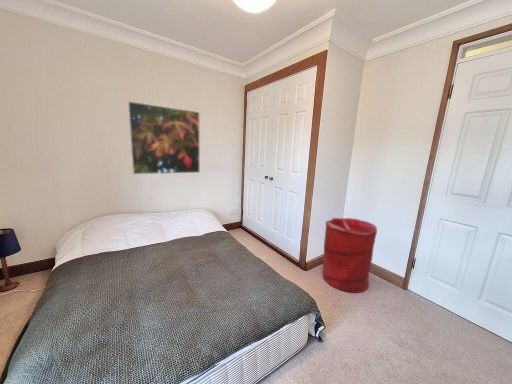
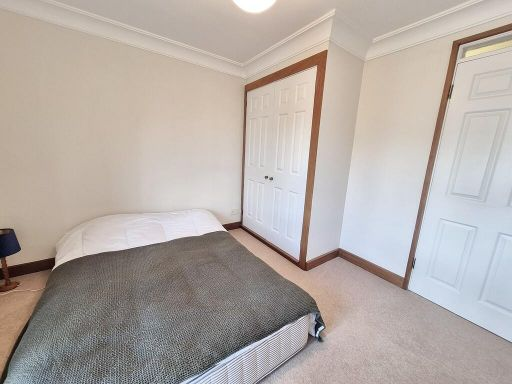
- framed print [127,100,201,175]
- laundry hamper [322,217,378,294]
